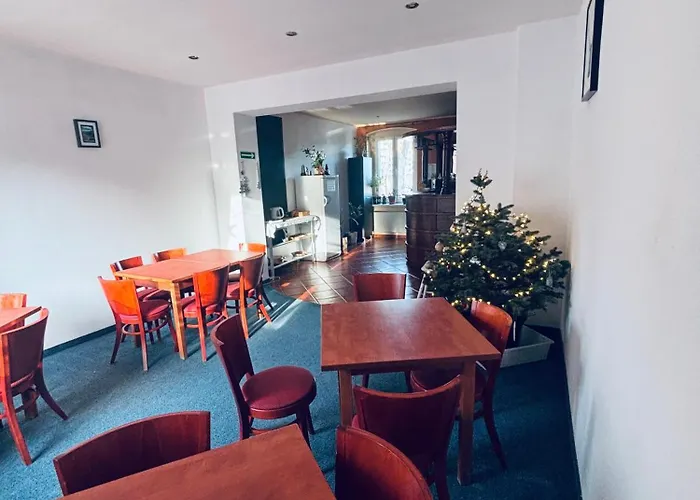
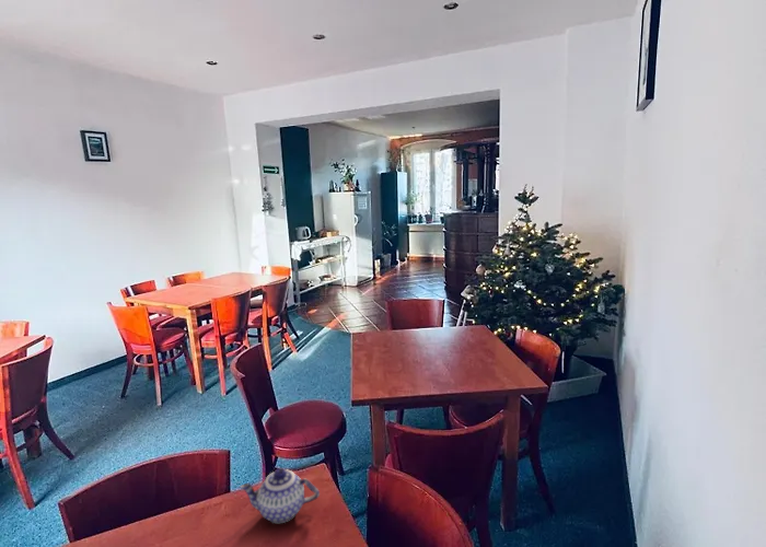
+ teapot [239,467,321,524]
